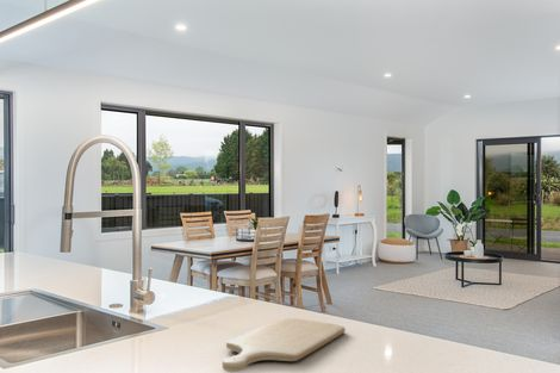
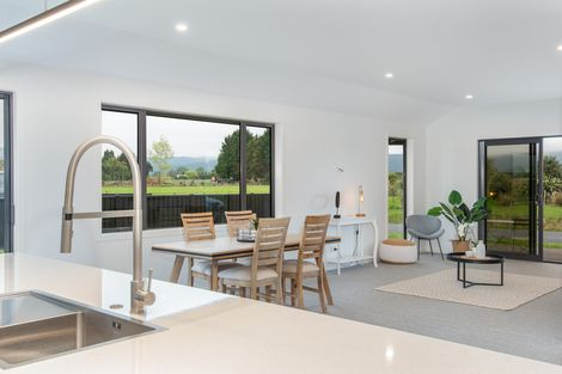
- chopping board [222,317,347,373]
